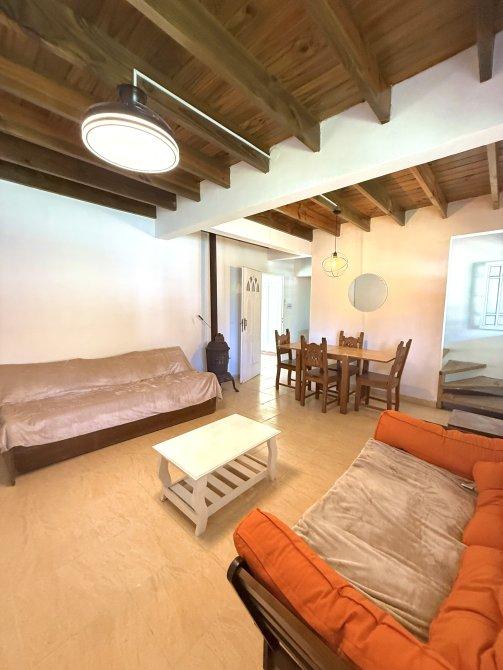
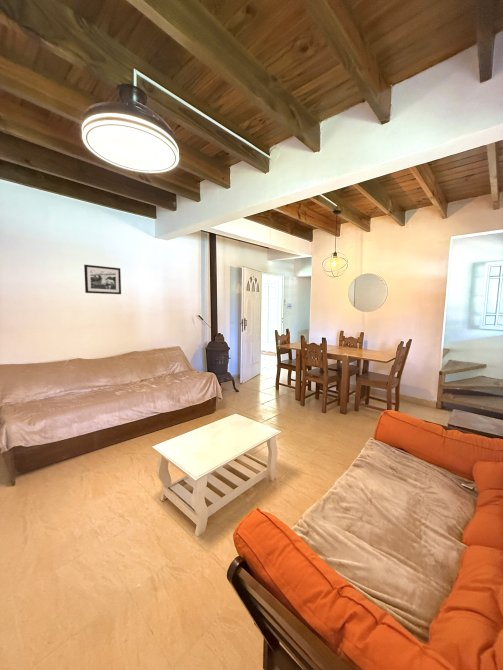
+ picture frame [83,264,122,295]
